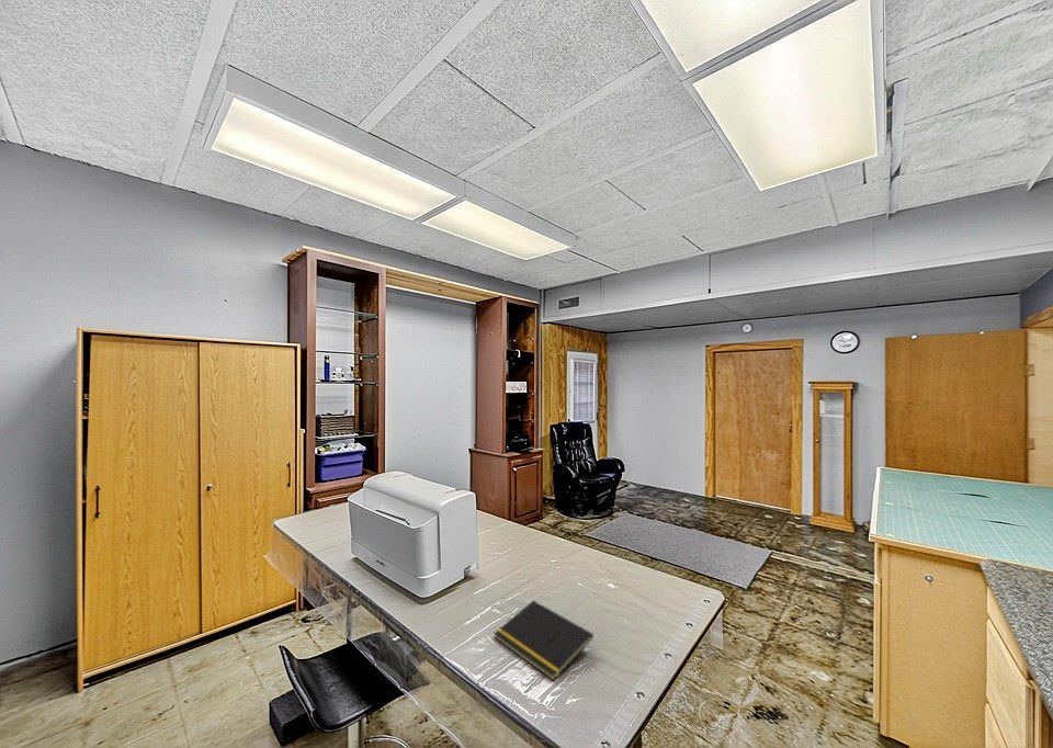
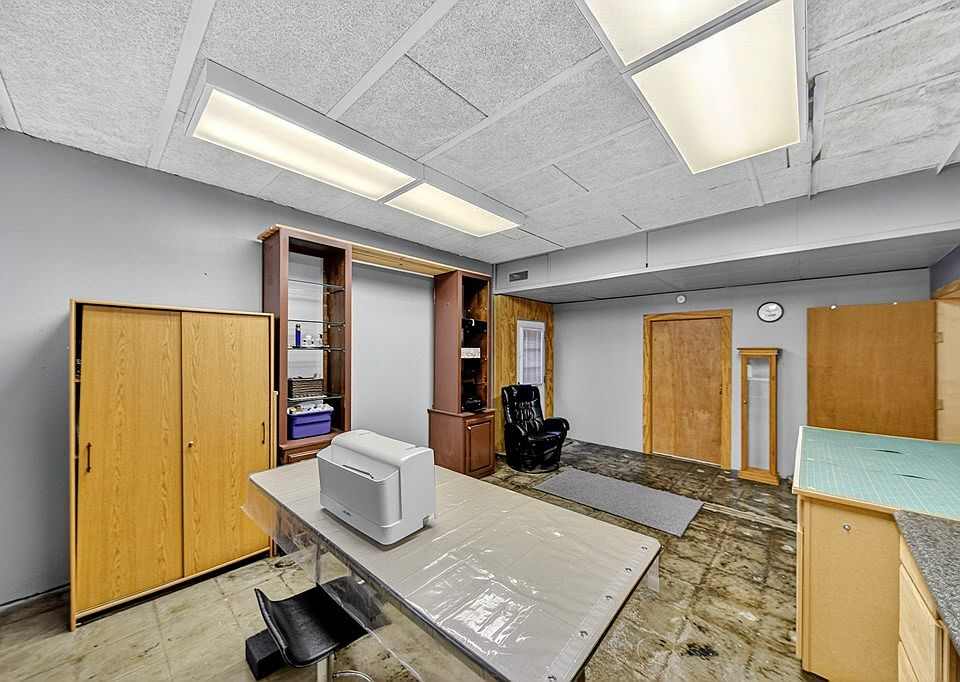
- notepad [492,599,595,681]
